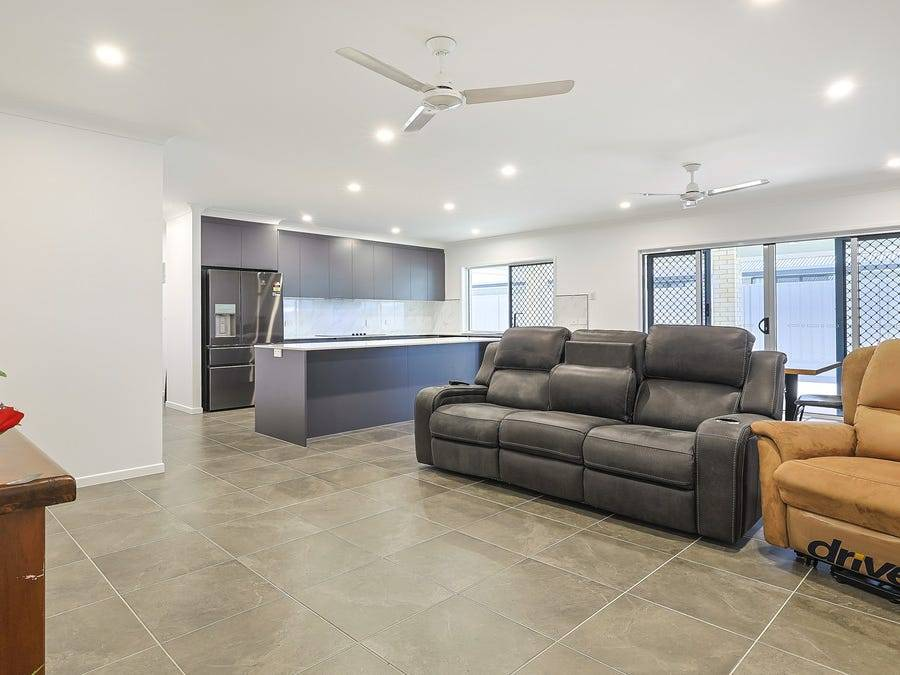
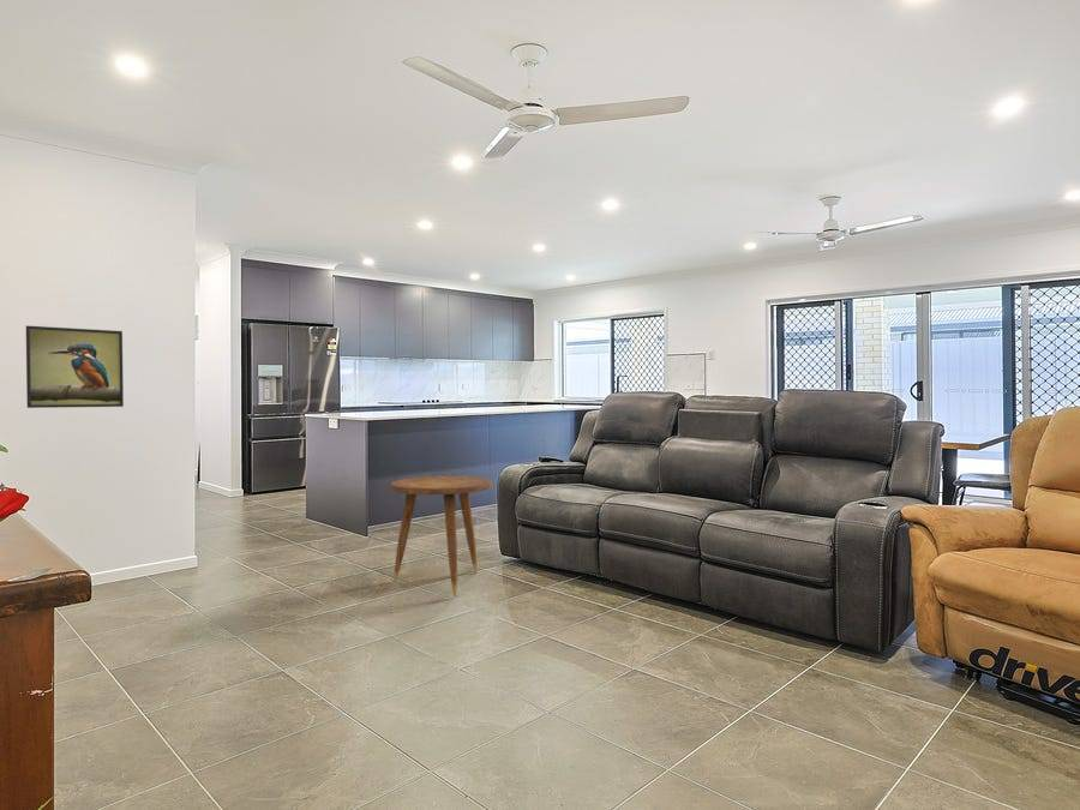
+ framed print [25,324,125,409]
+ side table [389,475,493,598]
